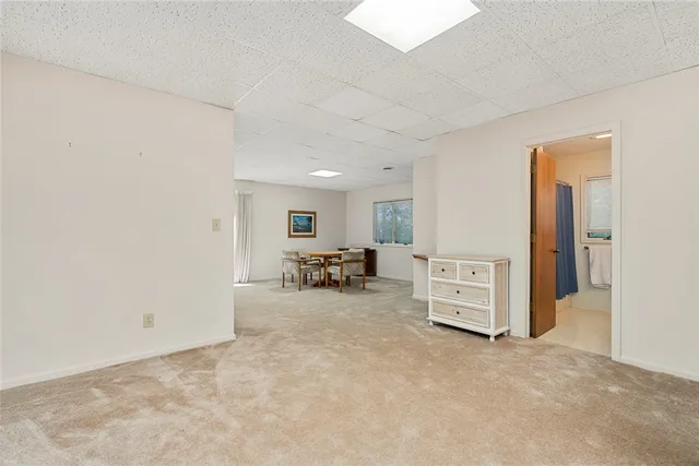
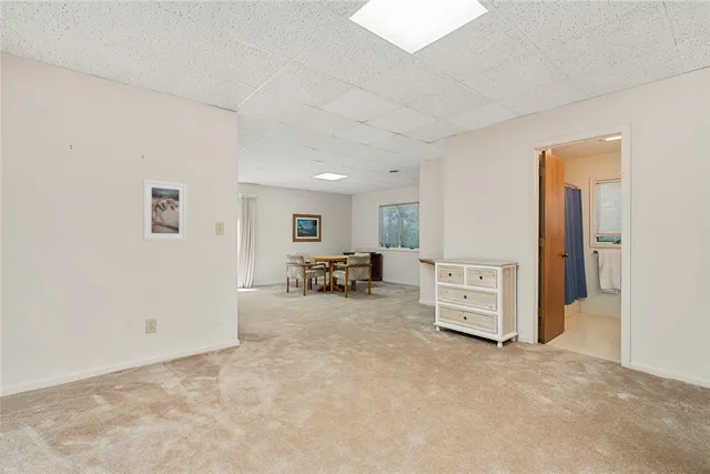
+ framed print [142,179,187,241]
